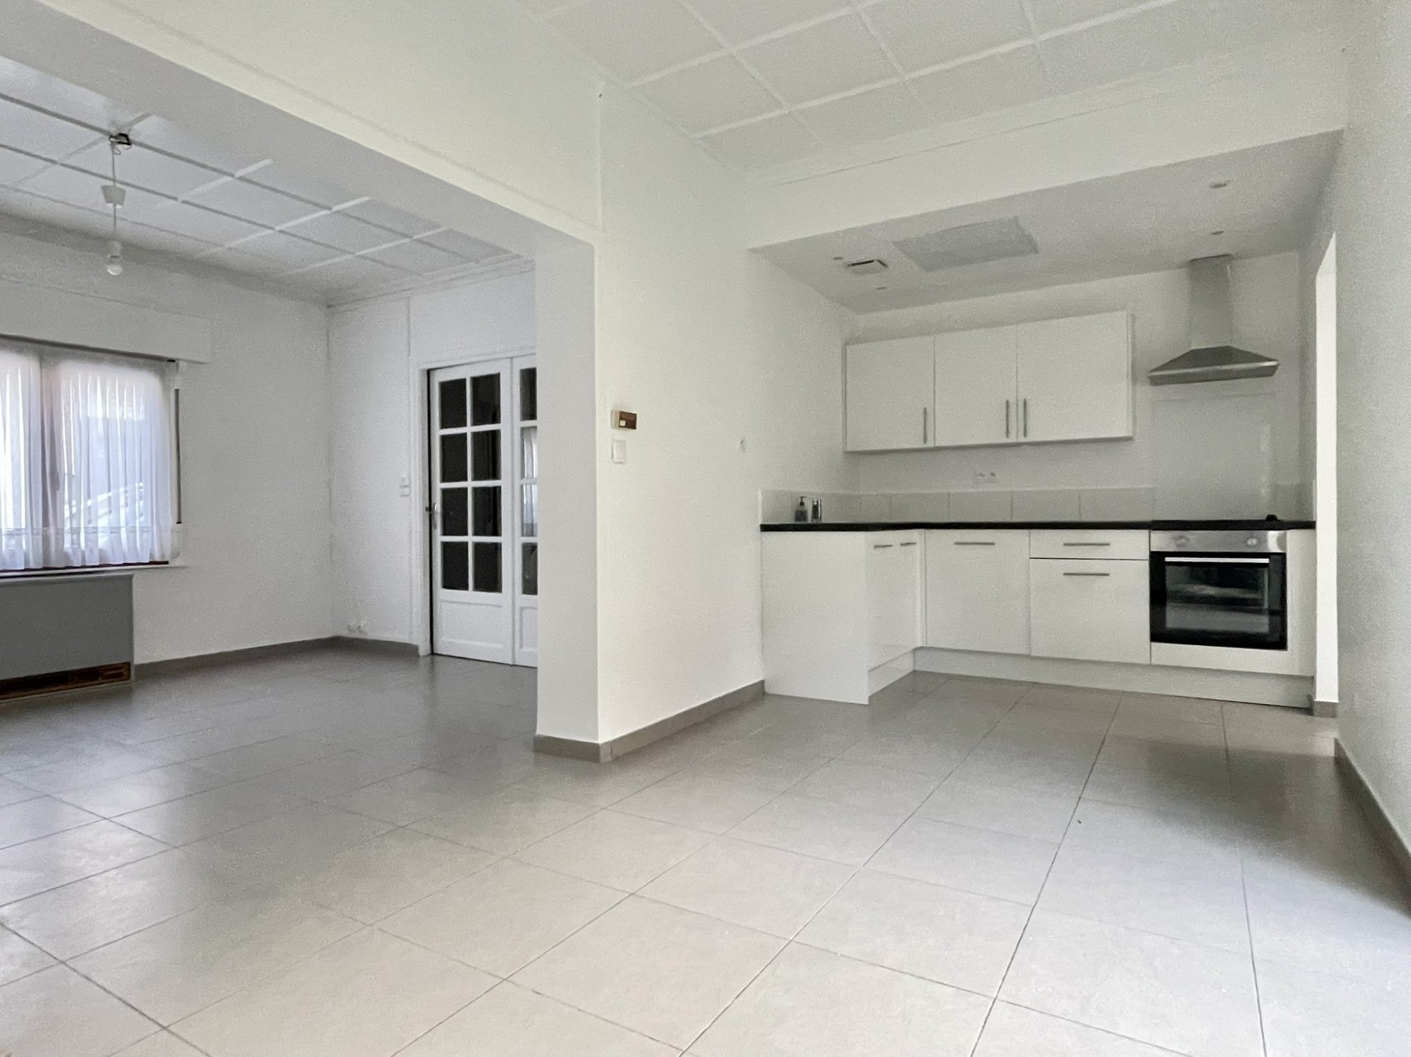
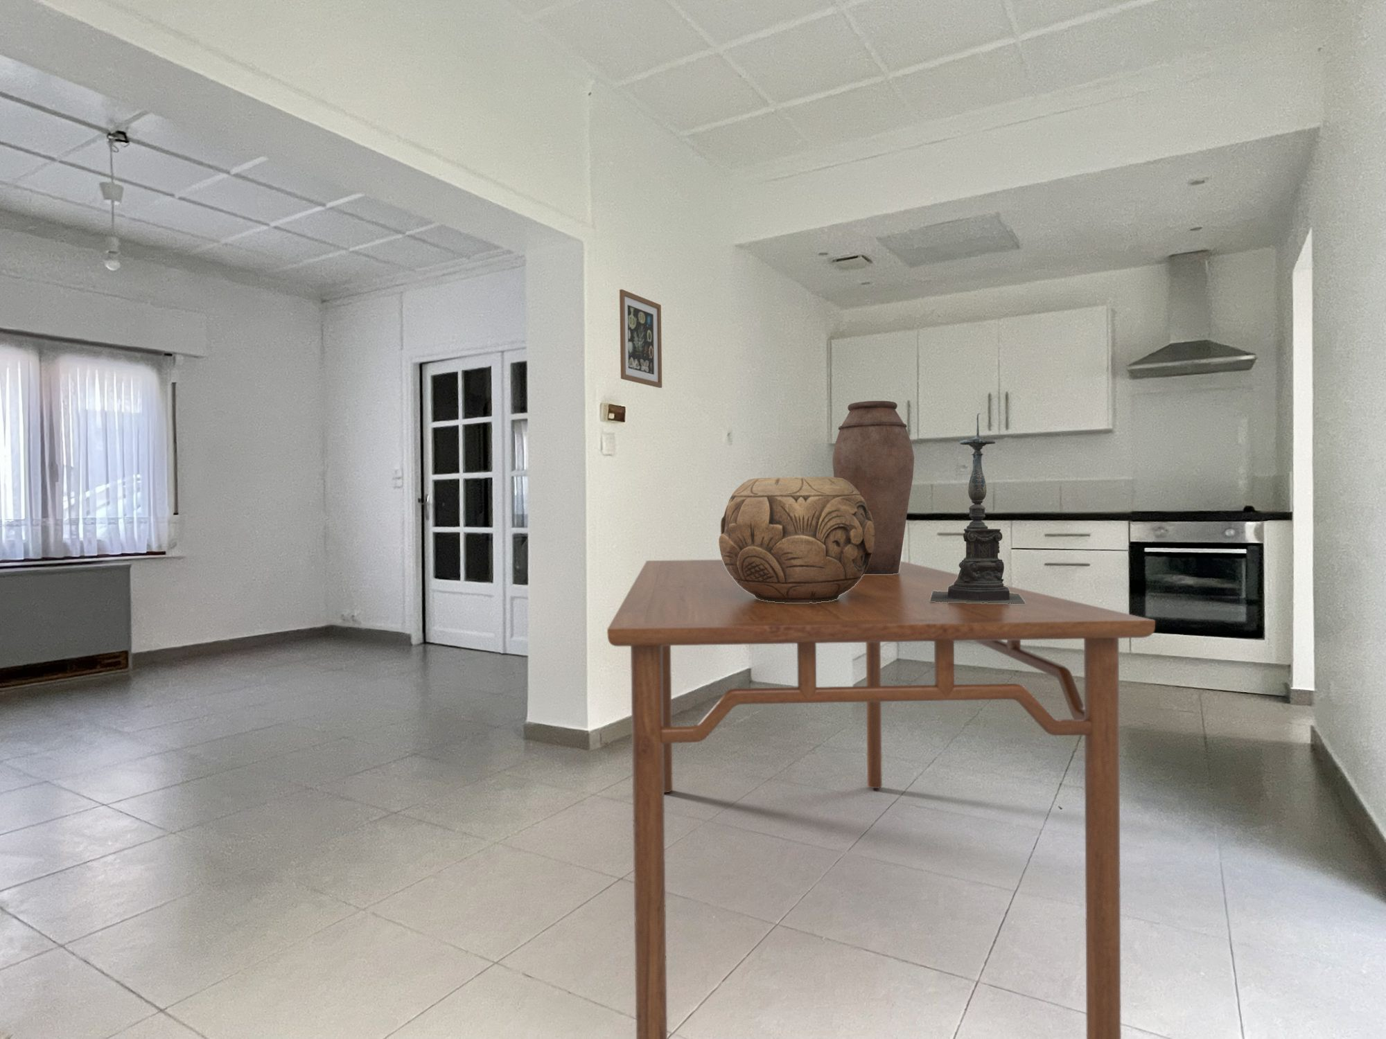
+ vase [832,401,915,574]
+ wall art [619,289,662,389]
+ candle holder [930,413,1025,604]
+ decorative bowl [718,477,874,602]
+ dining table [607,559,1156,1039]
